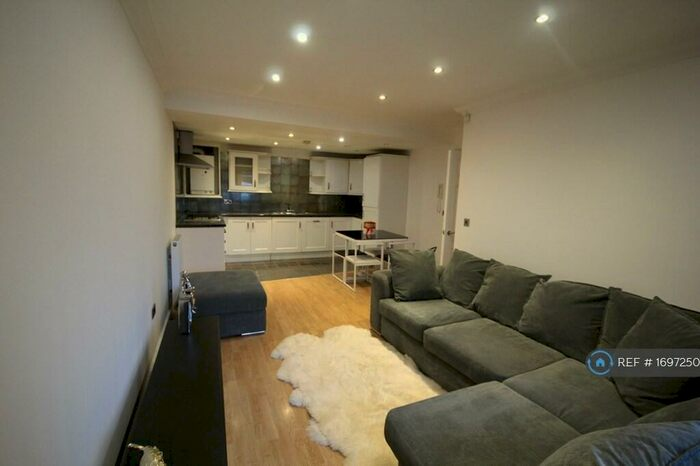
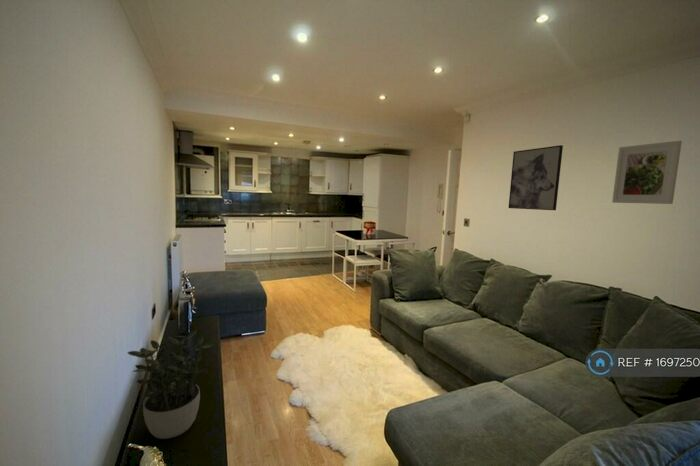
+ wall art [508,144,564,211]
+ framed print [611,140,683,205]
+ potted plant [126,327,215,440]
